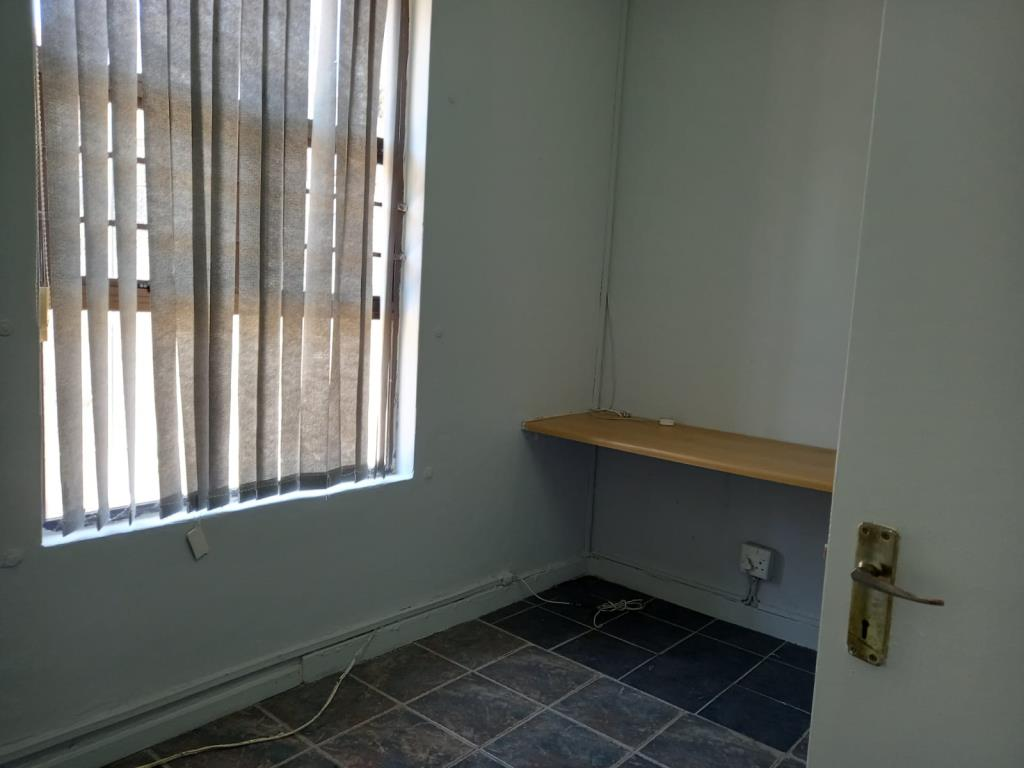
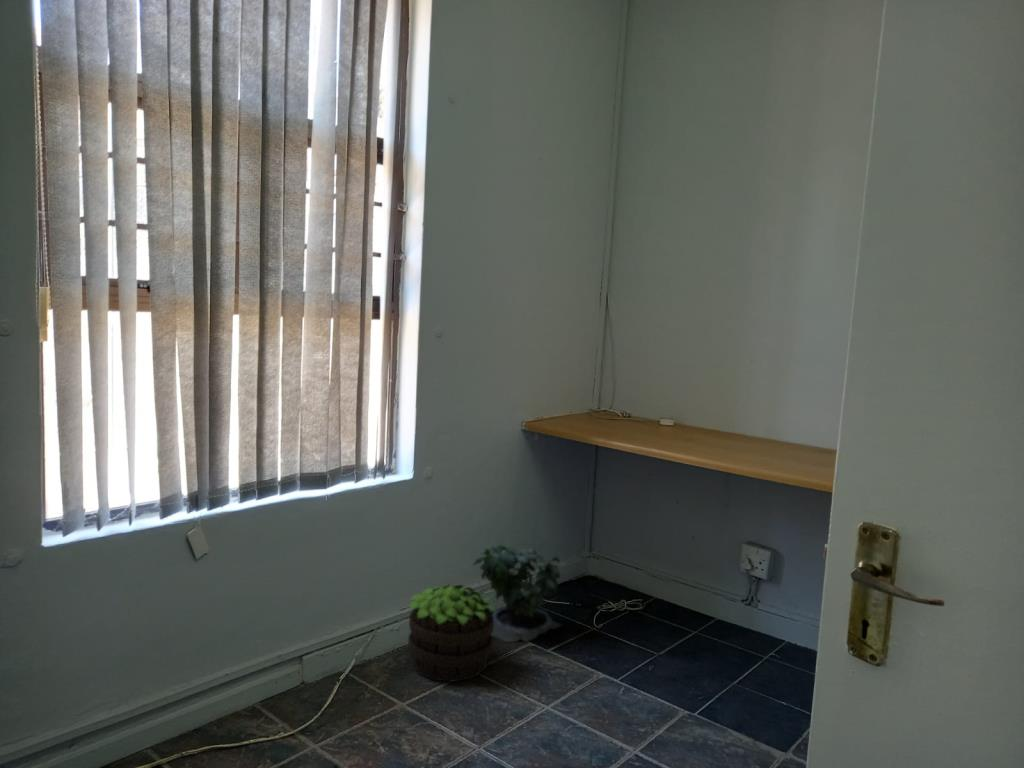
+ potted plant [407,583,496,683]
+ potted plant [472,537,563,643]
